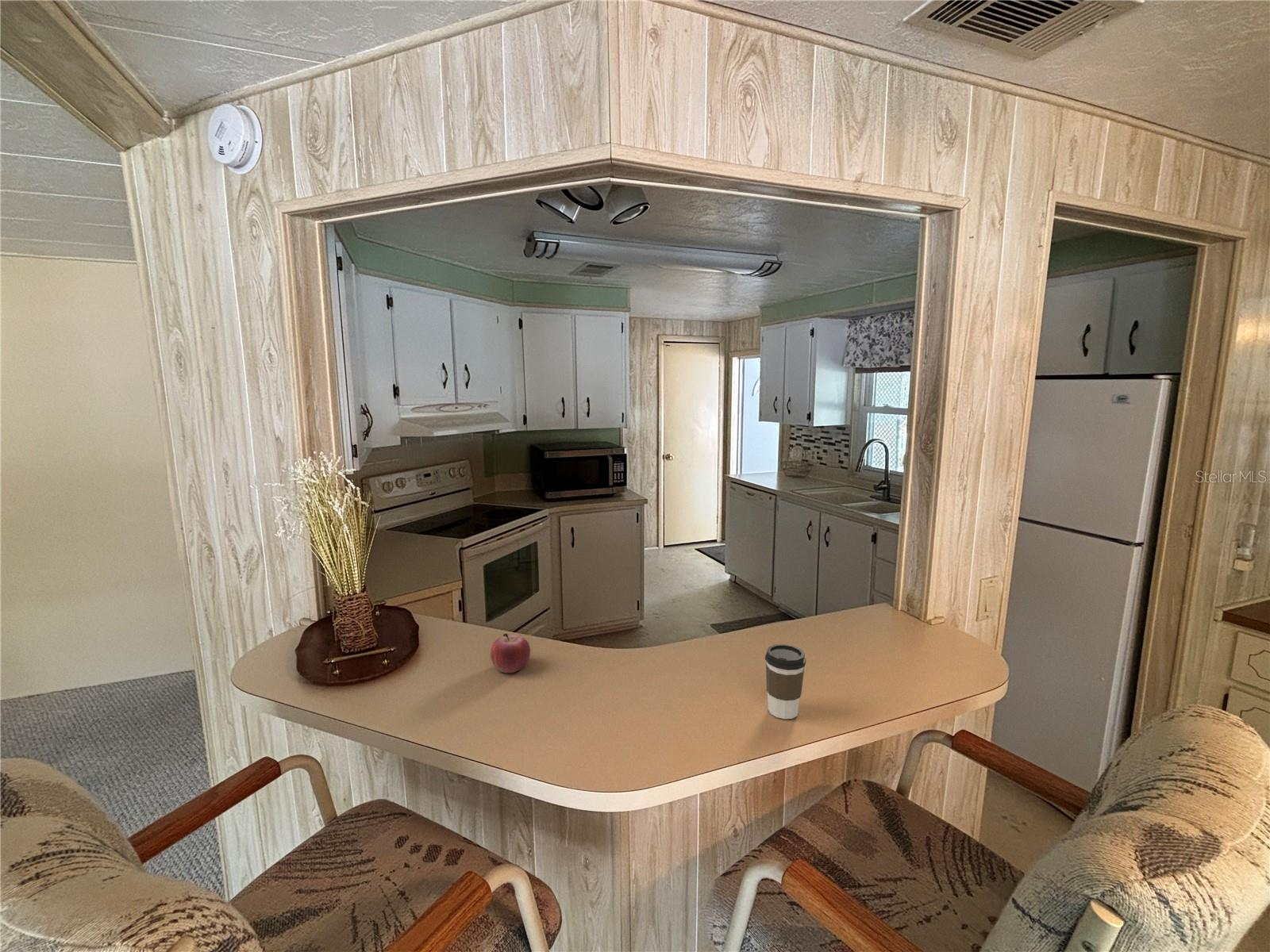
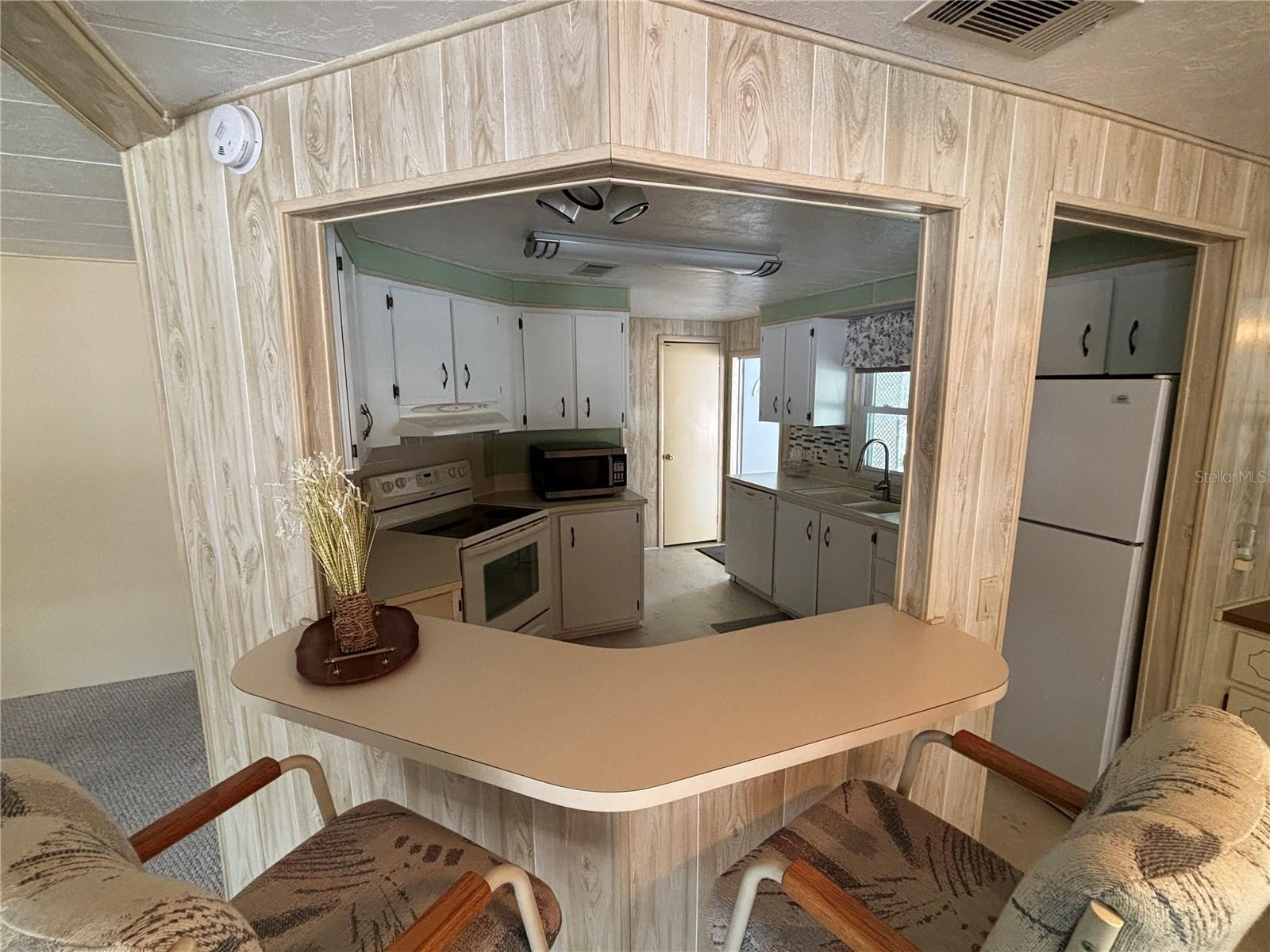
- fruit [490,632,531,674]
- coffee cup [764,643,806,720]
